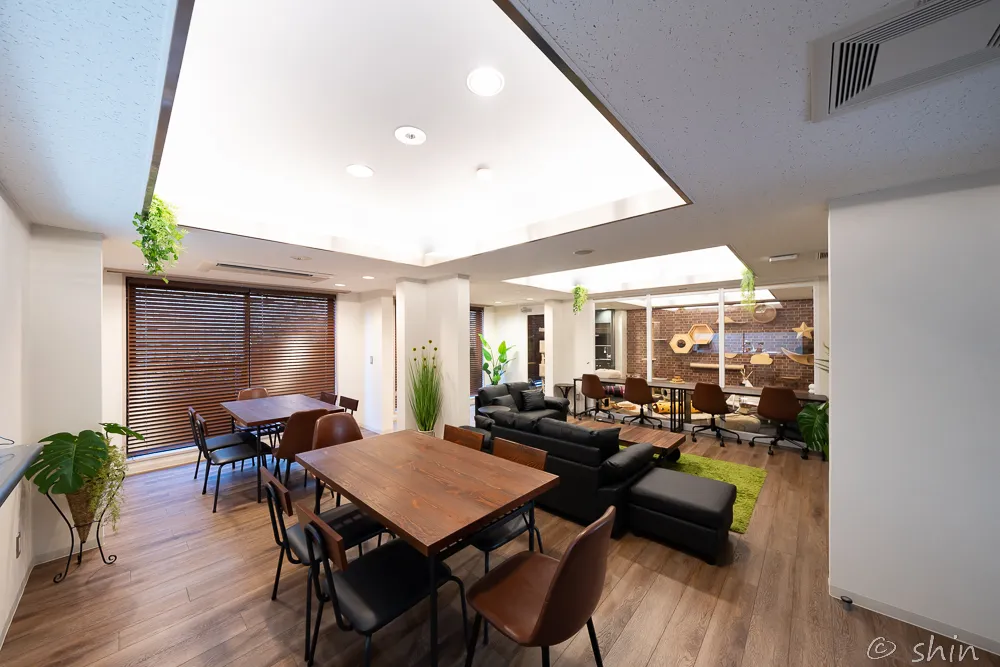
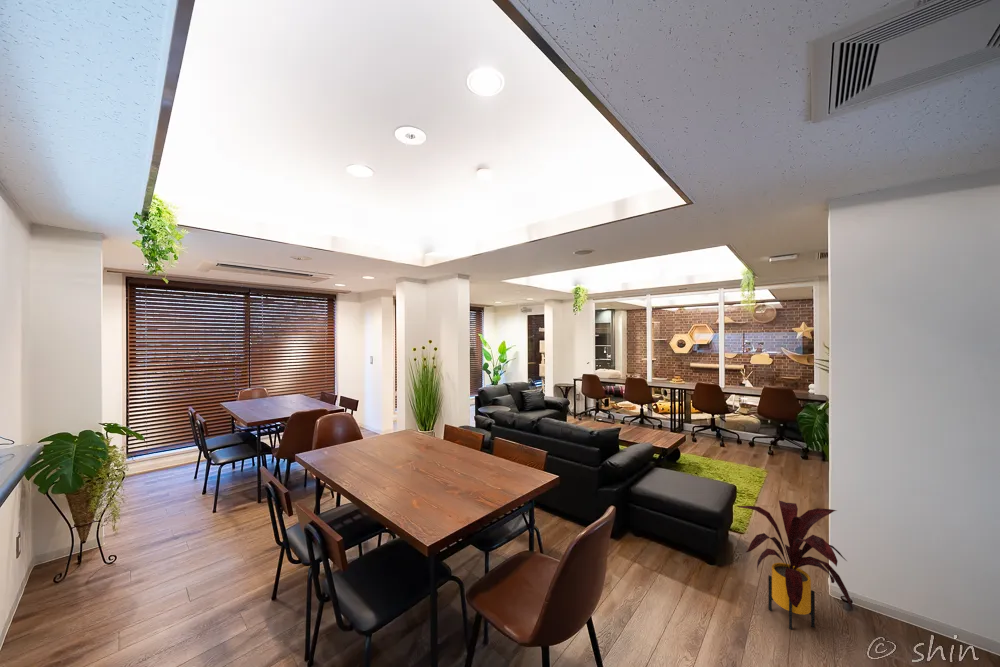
+ house plant [737,500,854,631]
